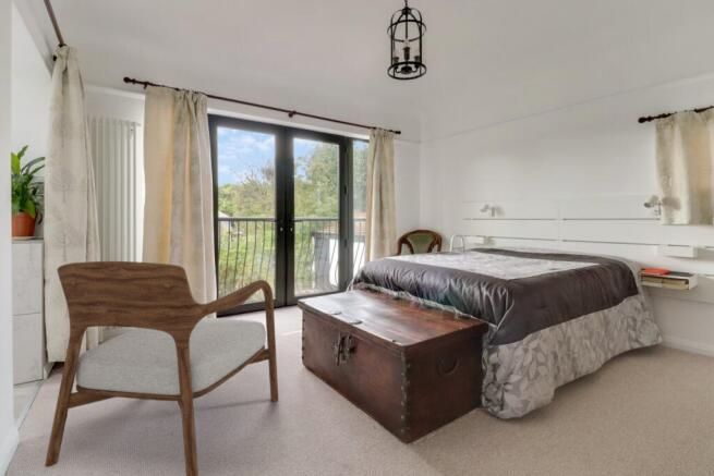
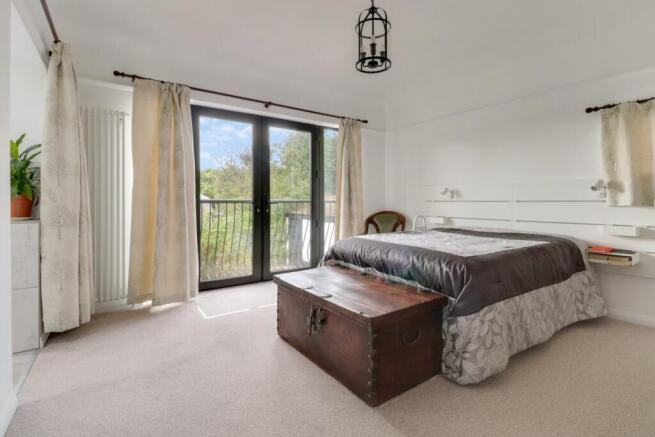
- armchair [44,260,279,476]
